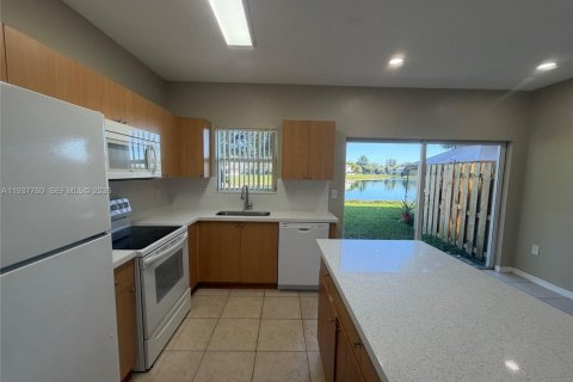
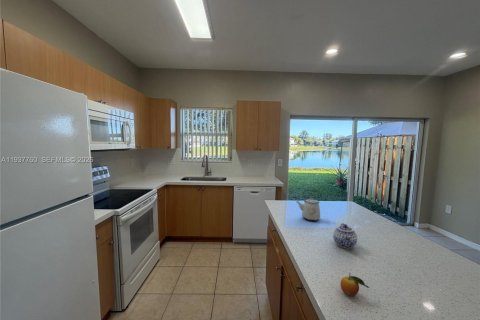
+ fruit [339,273,371,297]
+ kettle [296,189,322,222]
+ teapot [332,222,358,249]
